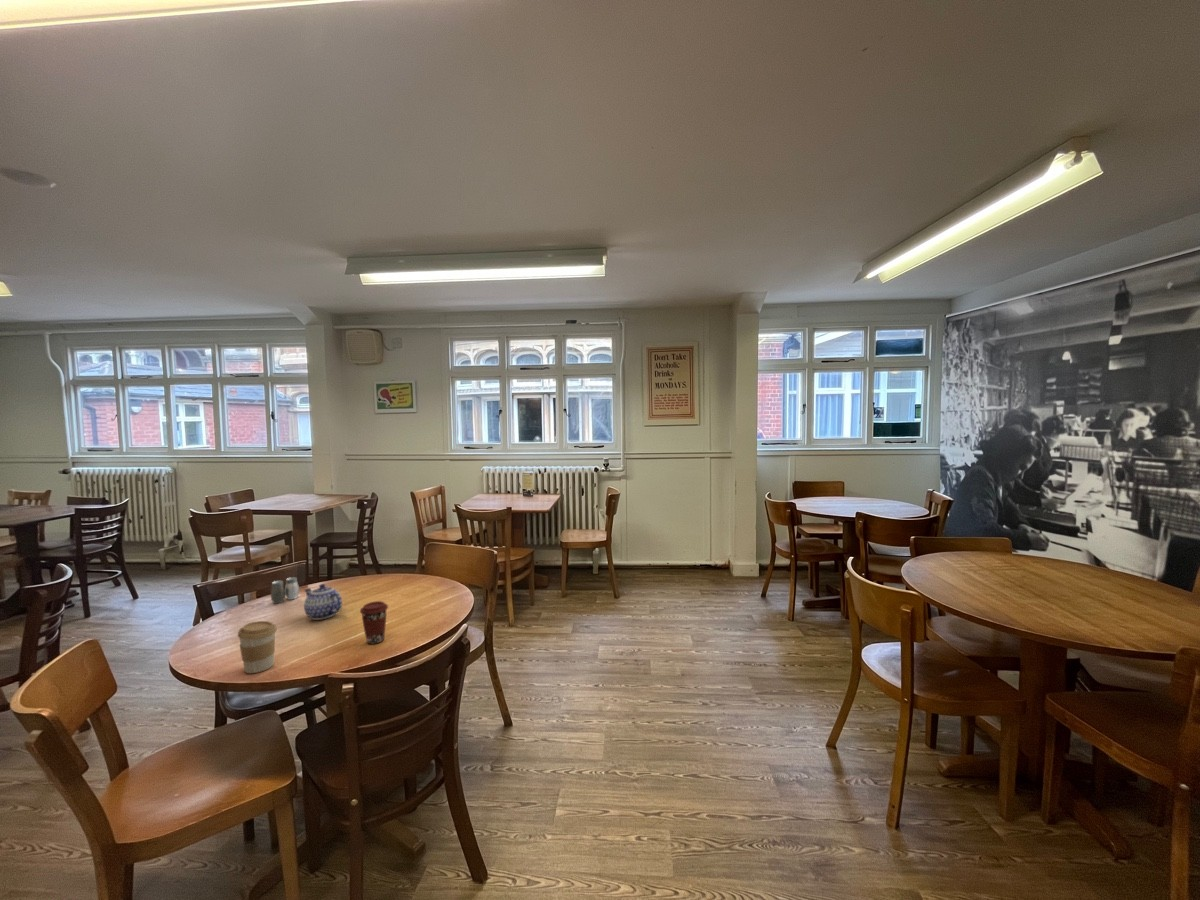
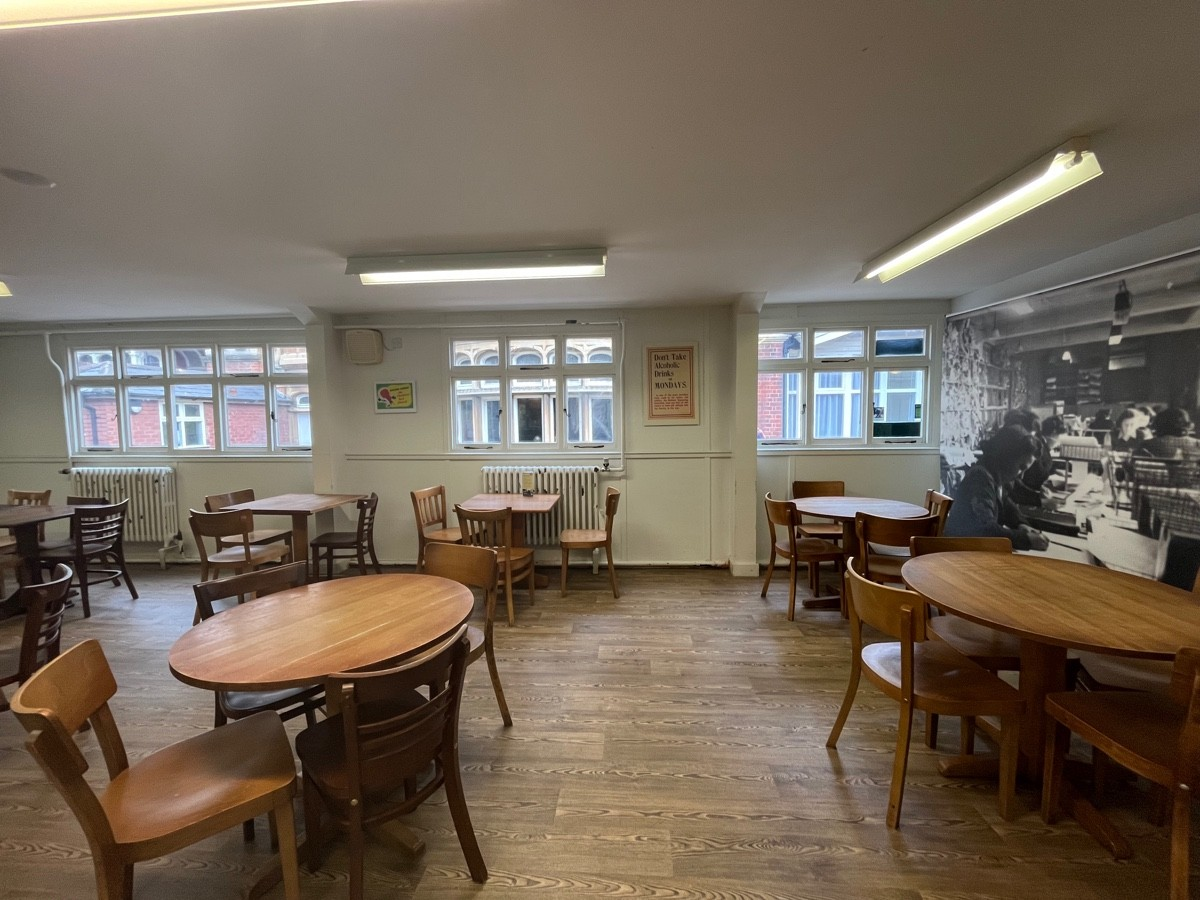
- coffee cup [237,620,278,674]
- coffee cup [359,600,389,645]
- salt and pepper shaker [270,576,300,604]
- teapot [303,583,343,621]
